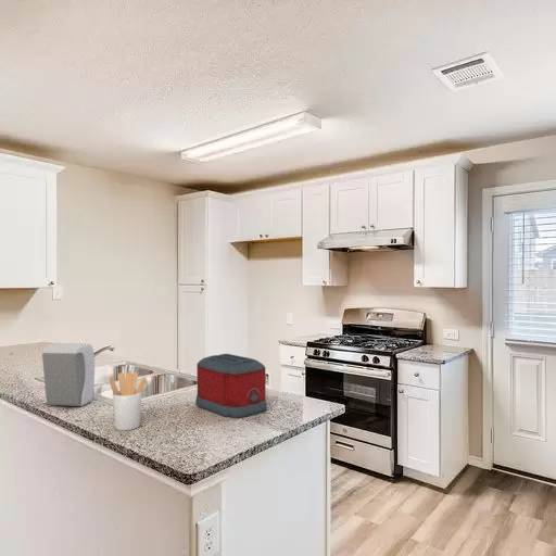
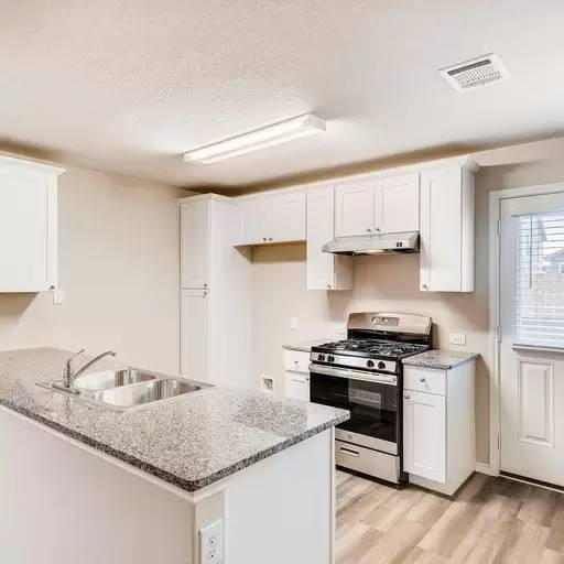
- toaster [194,353,268,419]
- soap dispenser [41,342,96,407]
- utensil holder [109,371,149,431]
